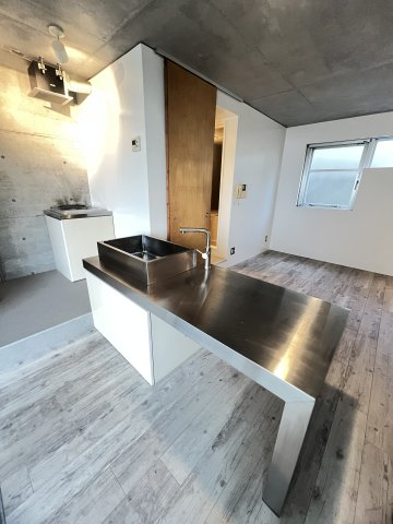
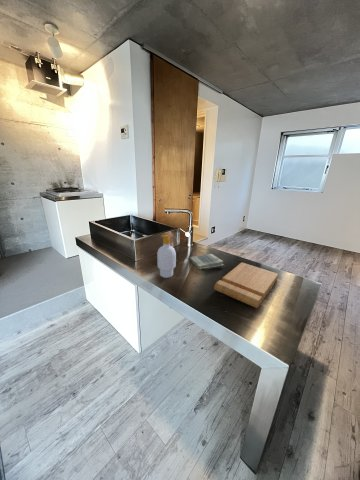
+ cutting board [213,262,279,309]
+ soap bottle [156,234,177,279]
+ dish towel [188,253,226,272]
